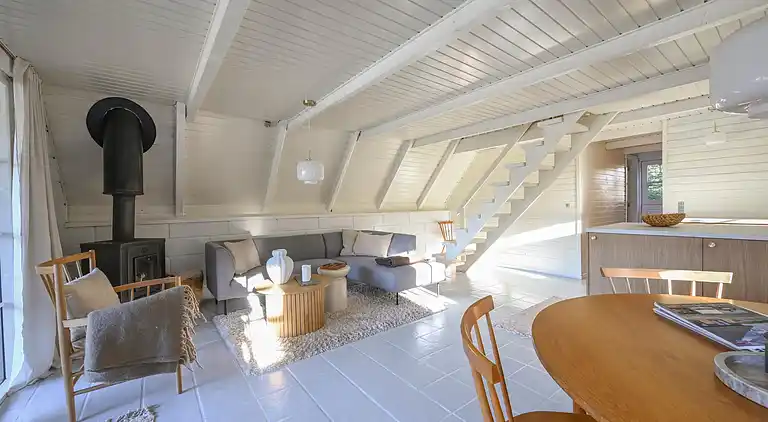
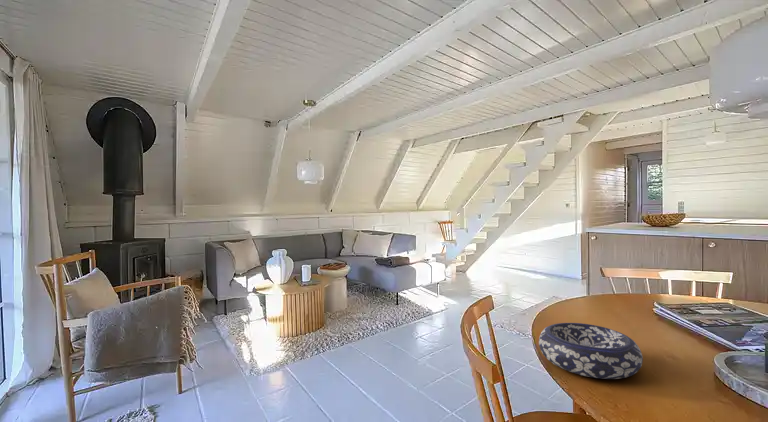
+ decorative bowl [538,322,644,380]
